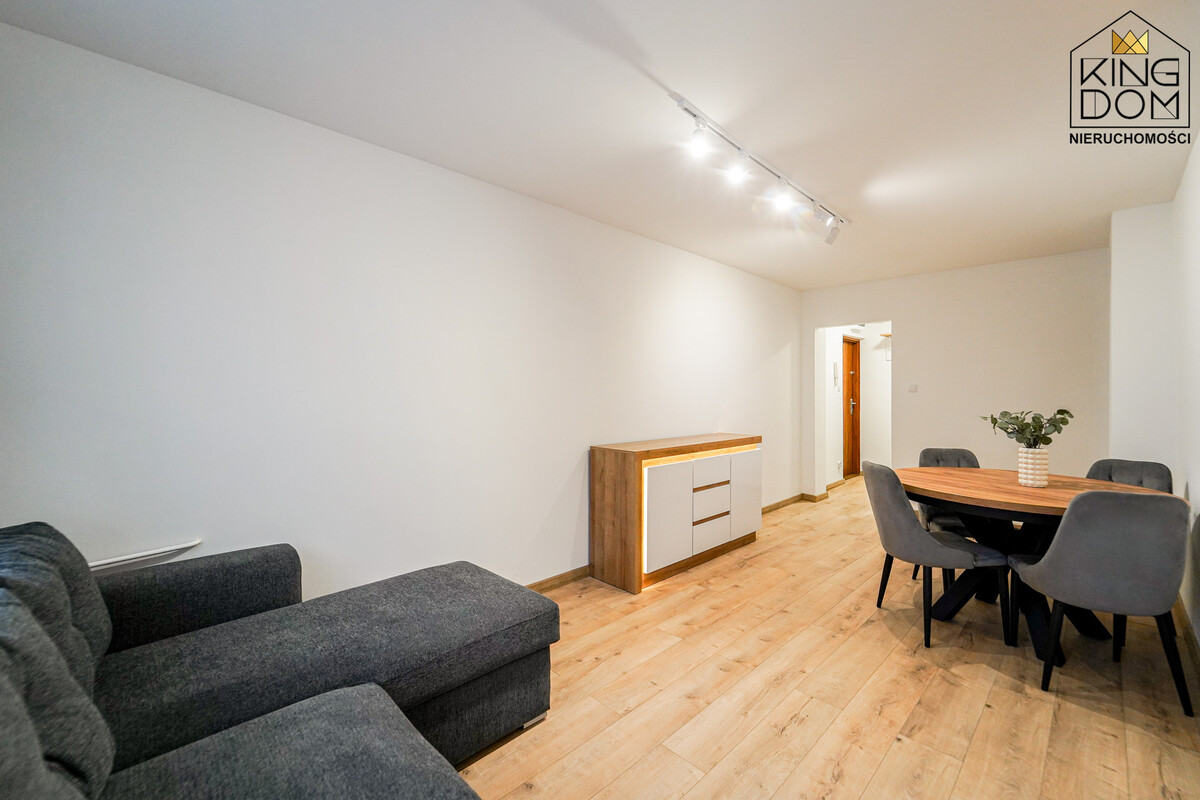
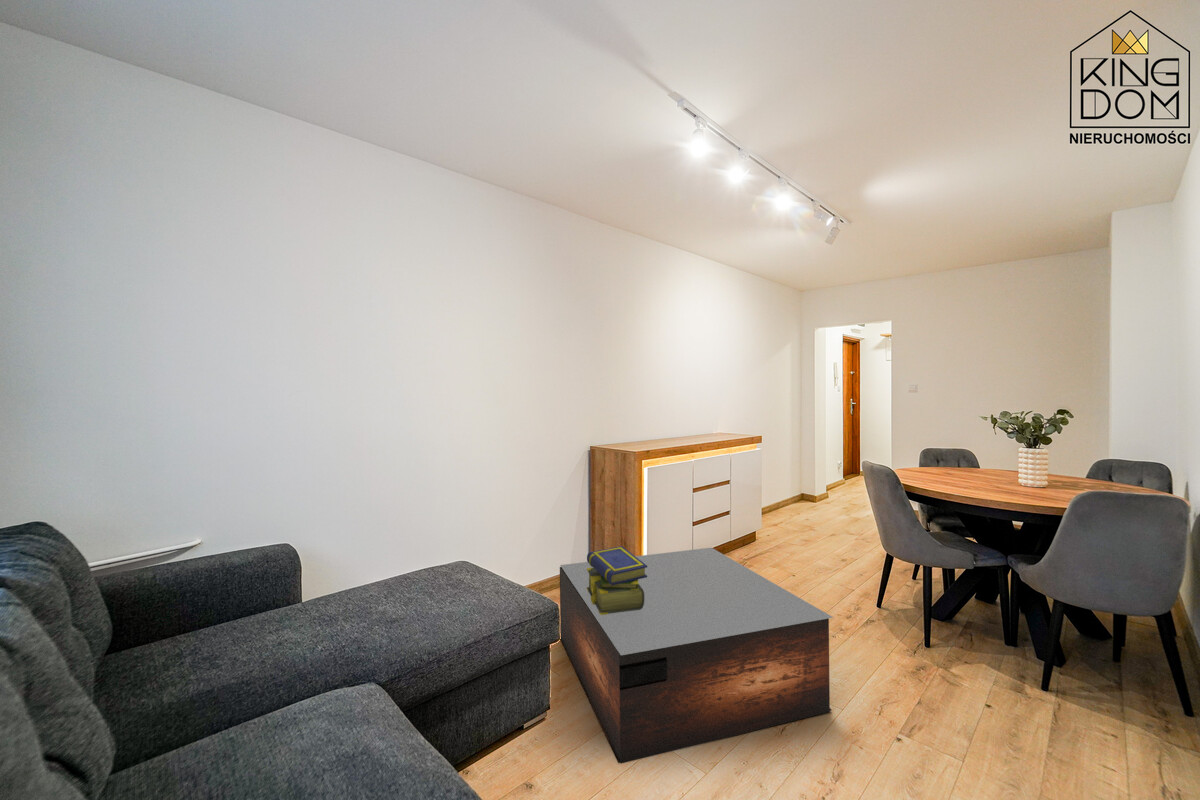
+ stack of books [586,545,647,615]
+ coffee table [559,547,834,764]
